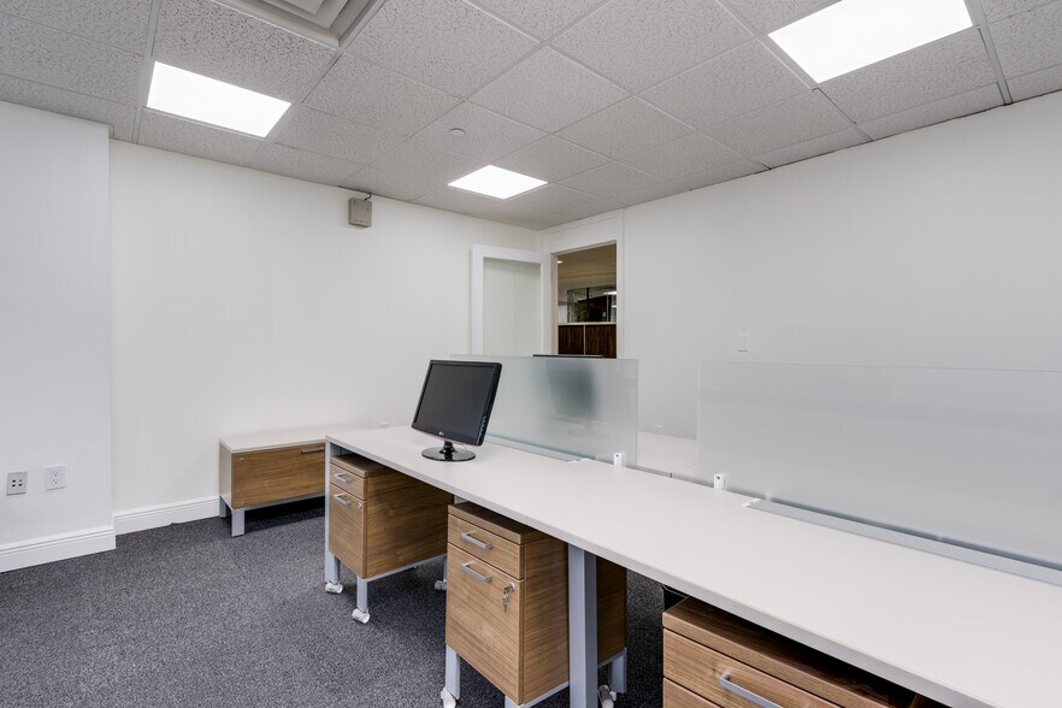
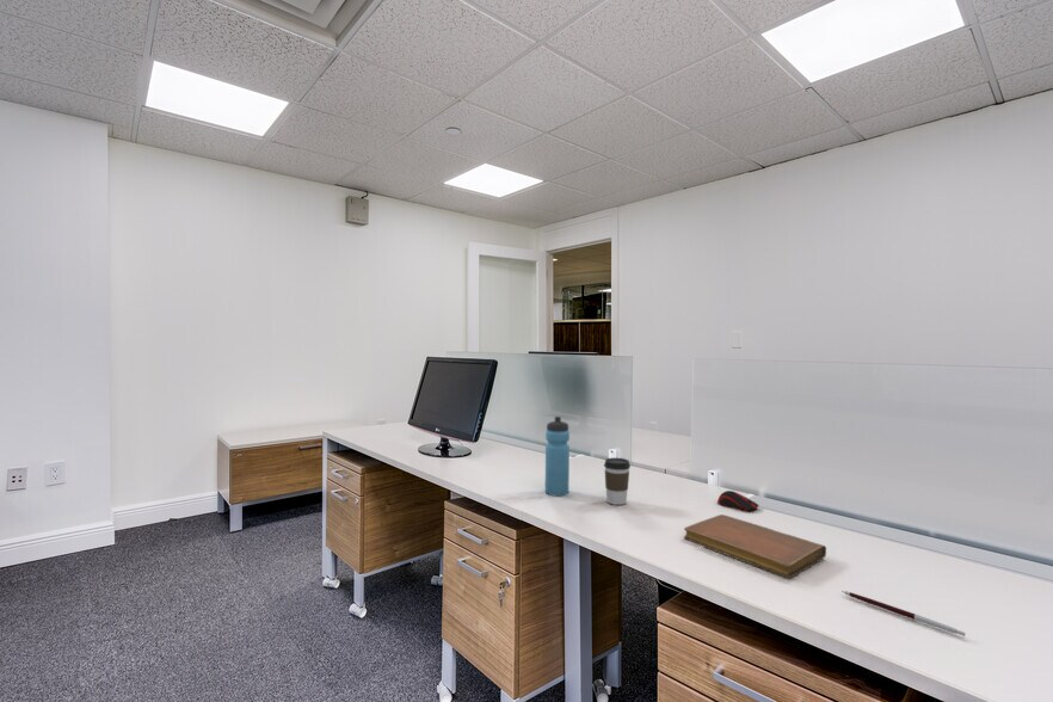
+ pen [840,590,966,638]
+ notebook [683,513,827,579]
+ computer mouse [716,489,759,513]
+ coffee cup [603,457,632,506]
+ water bottle [544,415,571,497]
